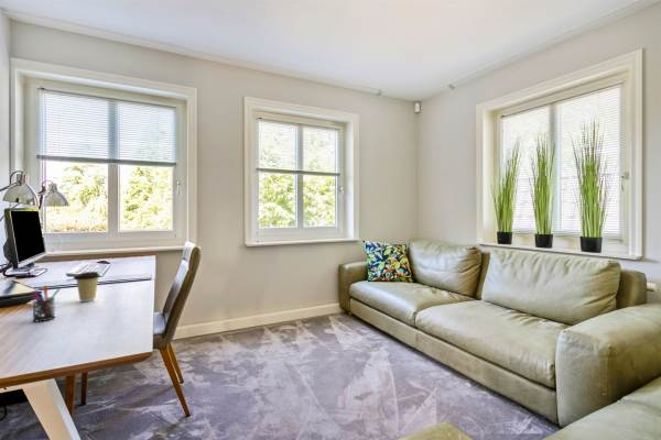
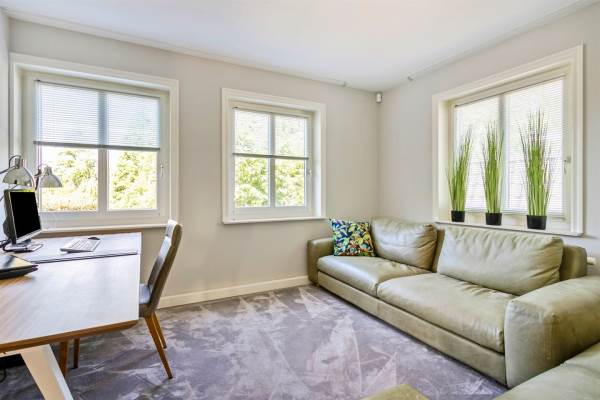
- pen holder [31,285,62,322]
- coffee cup [74,271,101,302]
